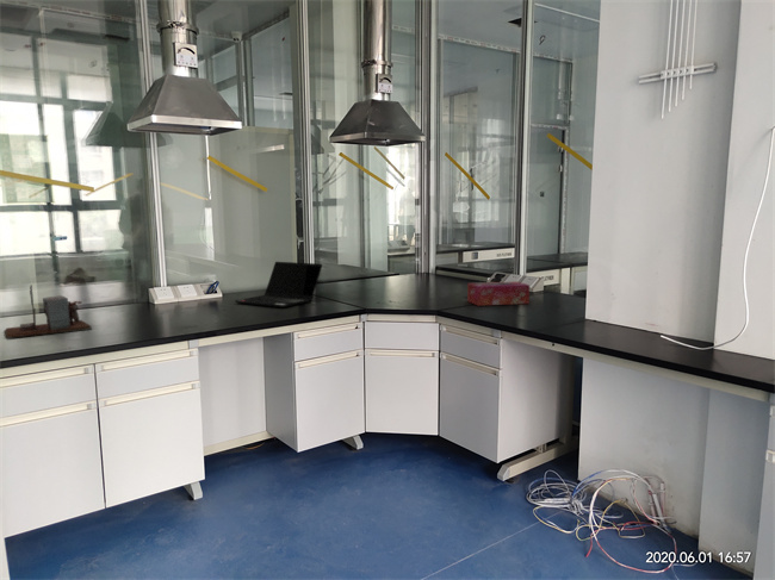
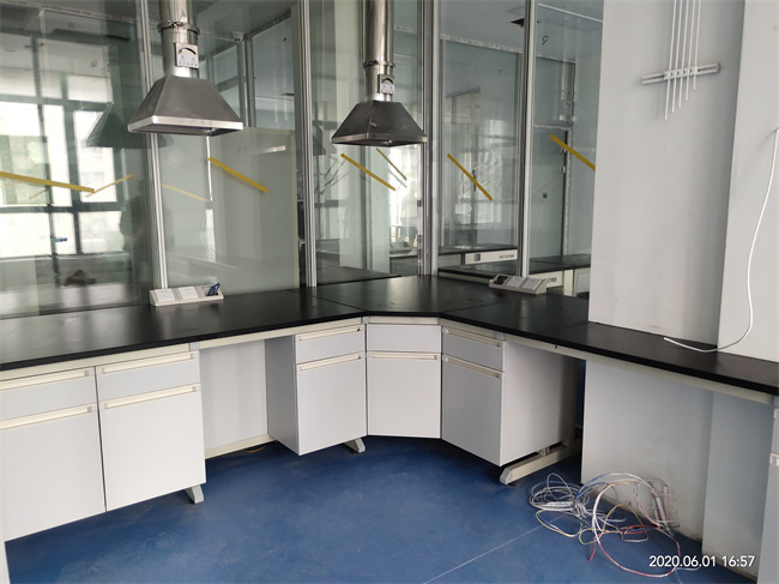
- tissue box [466,280,531,307]
- laptop computer [232,261,323,308]
- desk organizer [2,283,93,339]
